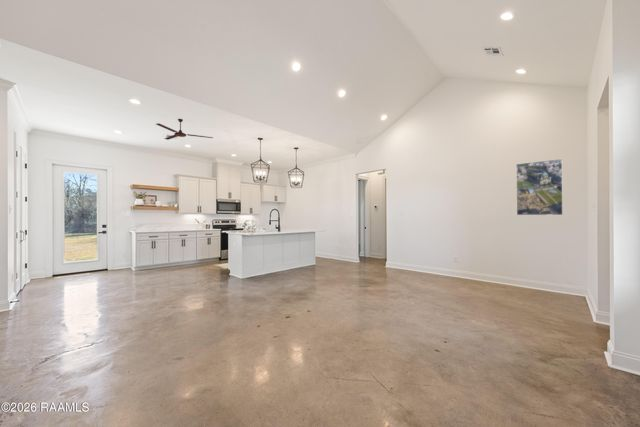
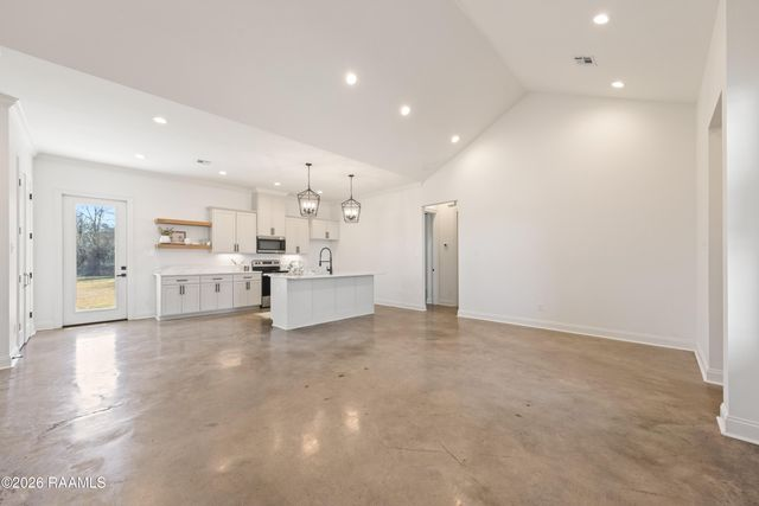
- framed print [515,158,564,216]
- ceiling fan [155,118,214,140]
